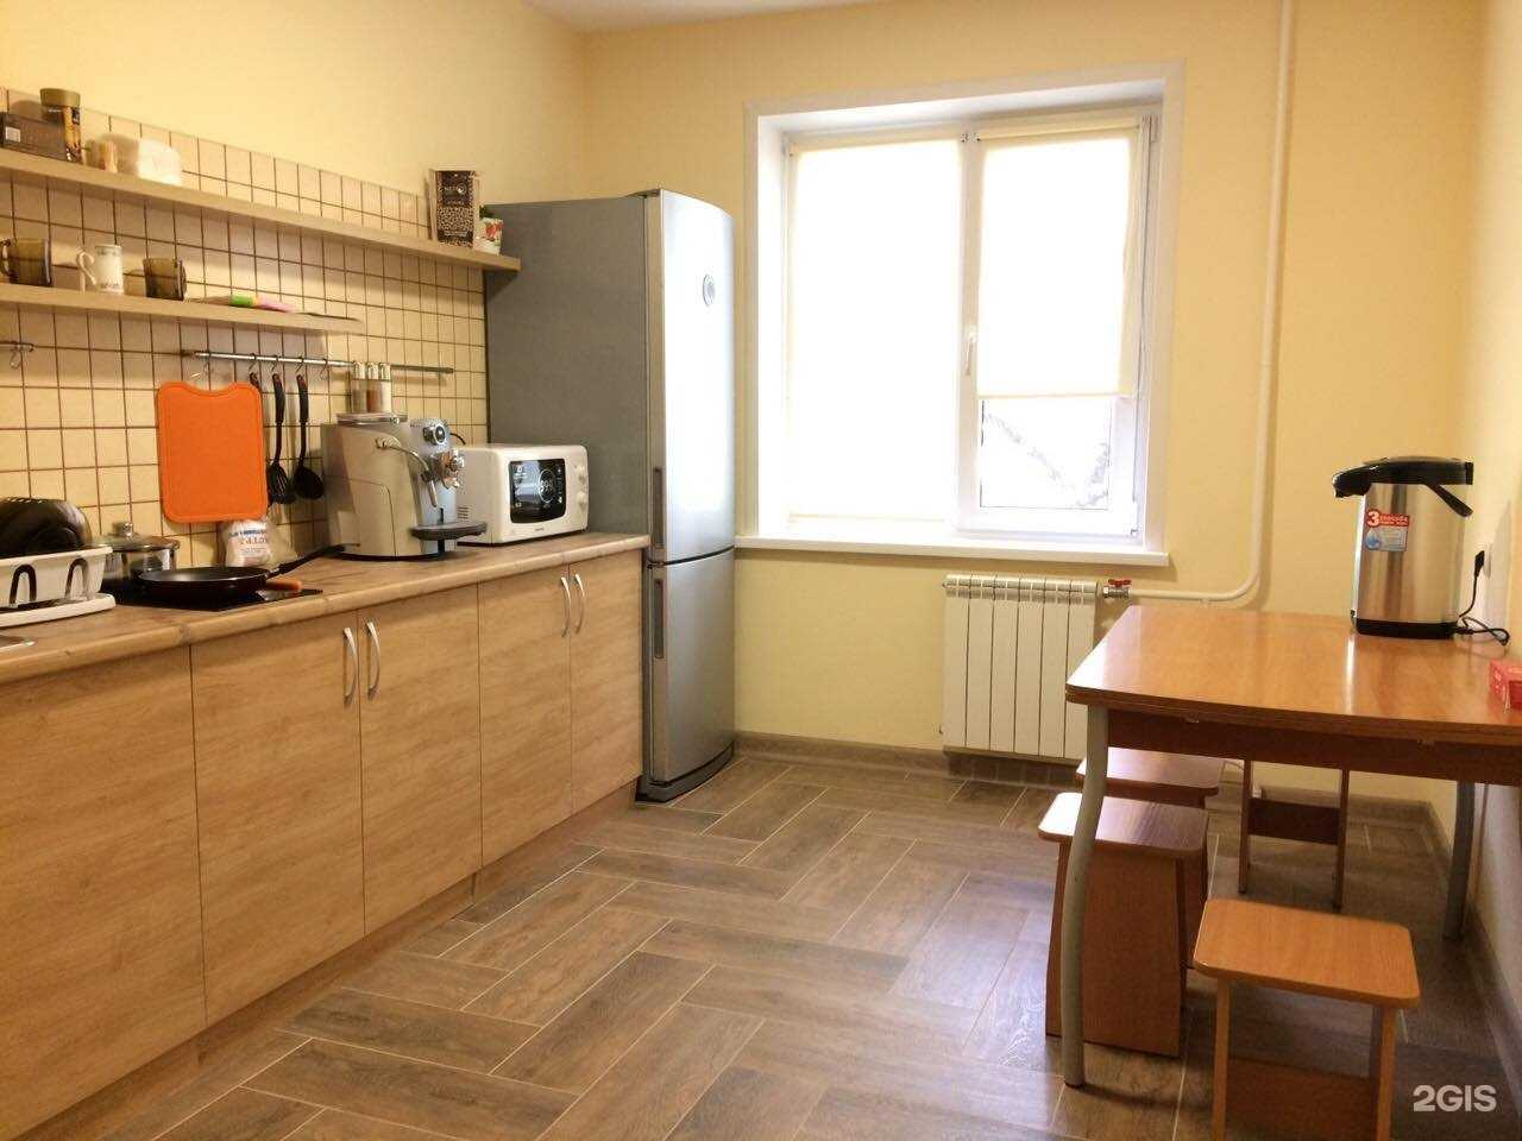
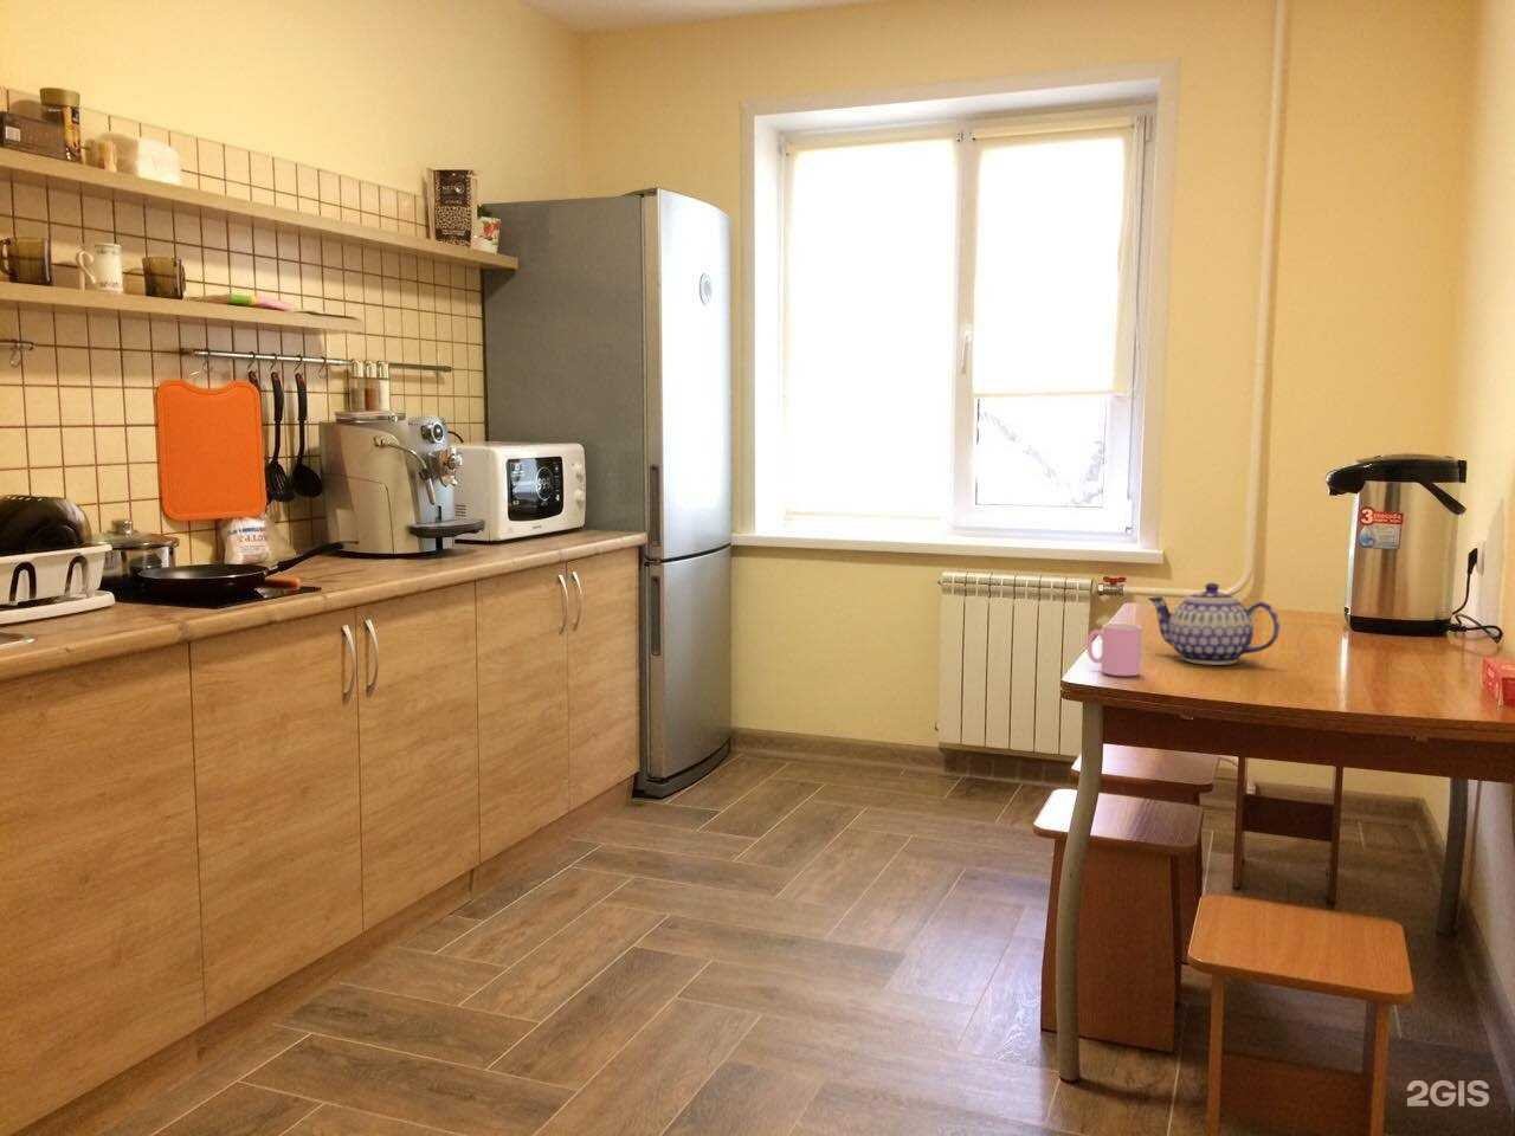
+ cup [1086,623,1143,677]
+ teapot [1146,582,1281,666]
